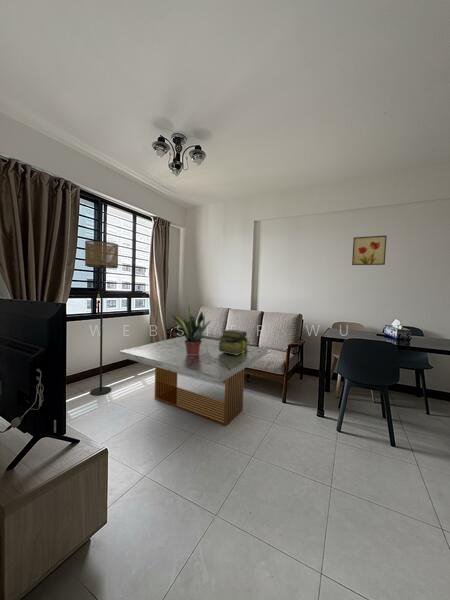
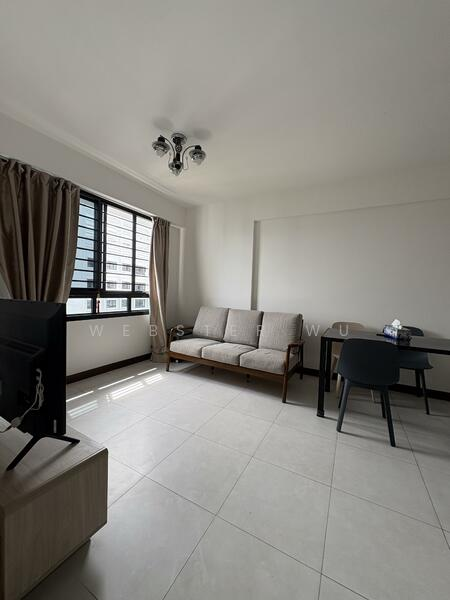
- wall art [351,235,388,266]
- floor lamp [84,240,119,396]
- coffee table [119,335,269,427]
- potted plant [171,305,212,355]
- stack of books [218,329,250,355]
